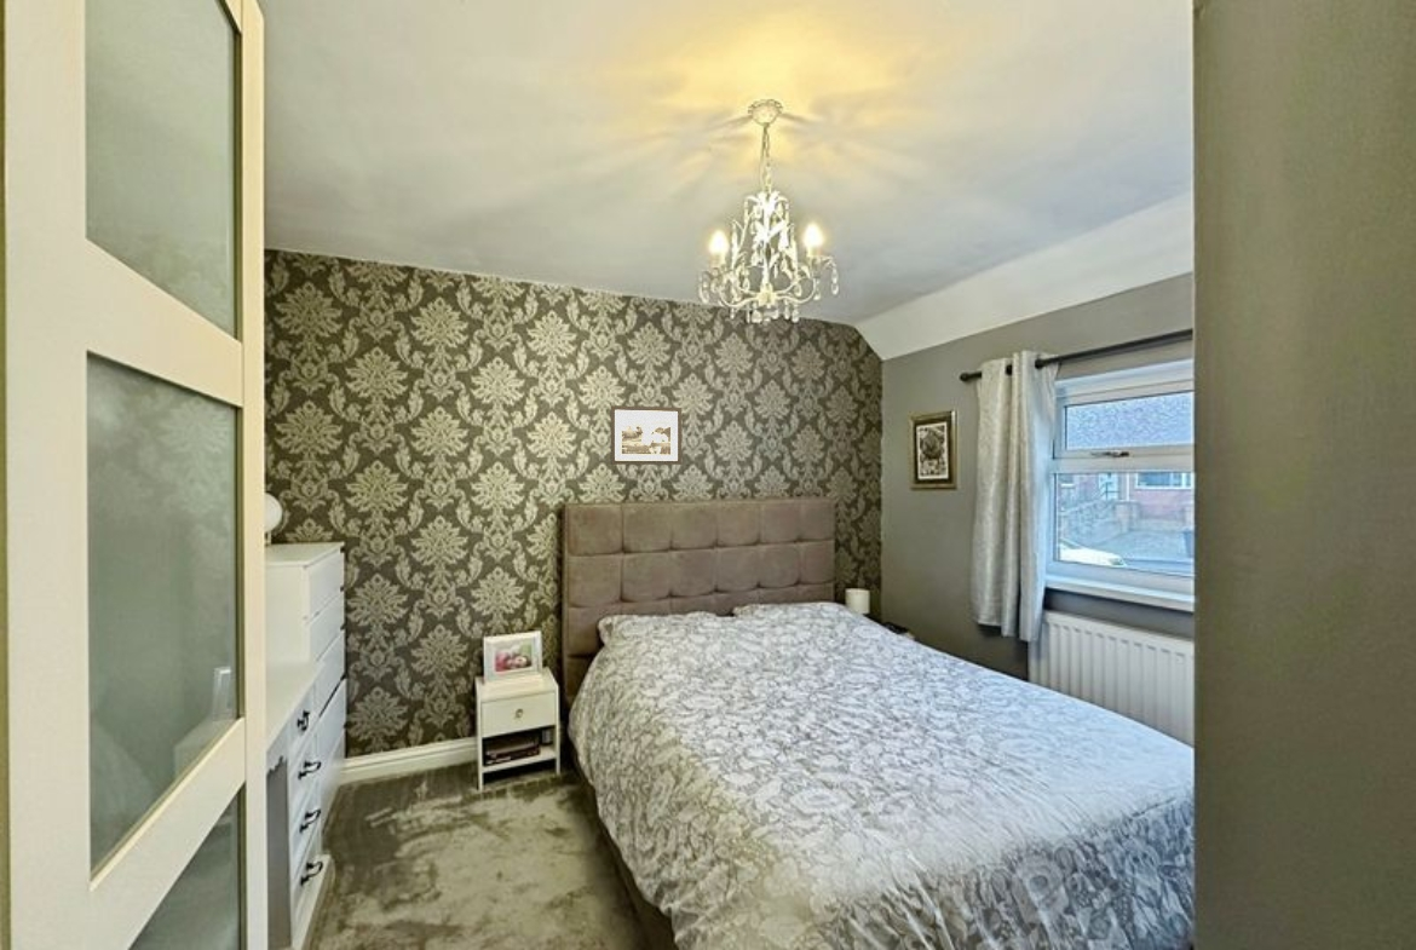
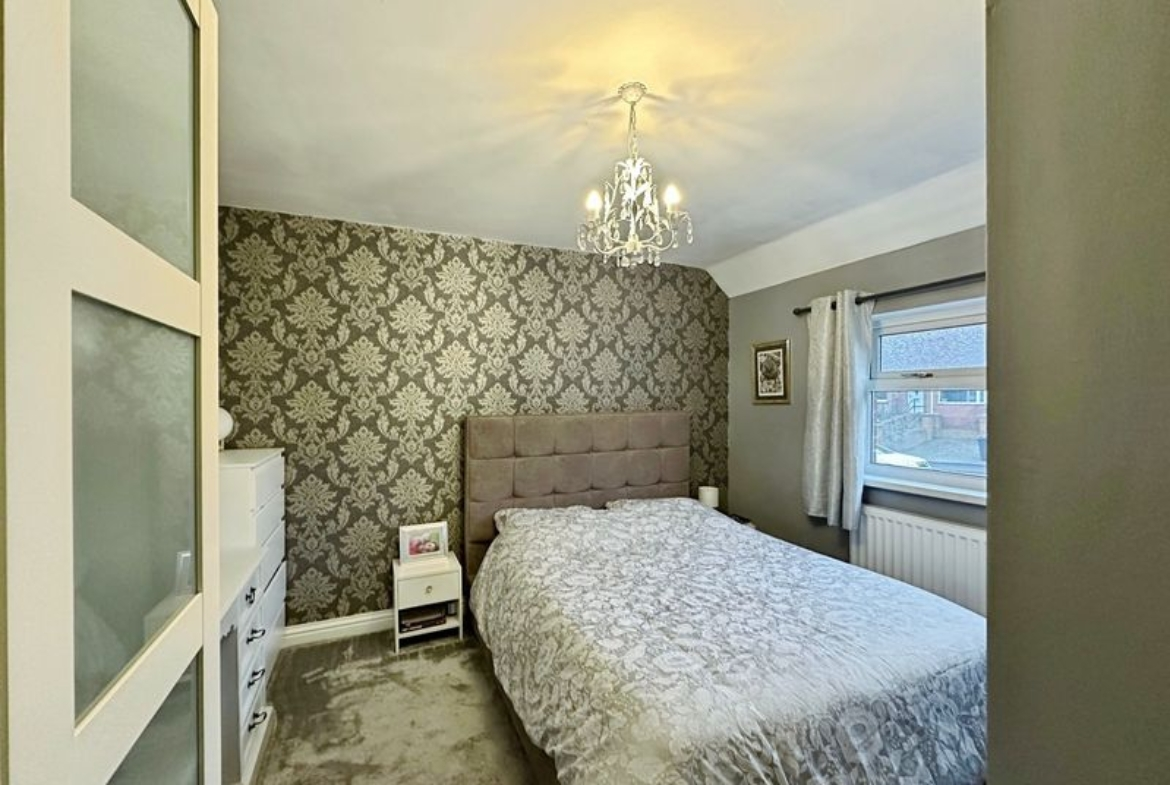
- picture frame [610,404,683,466]
